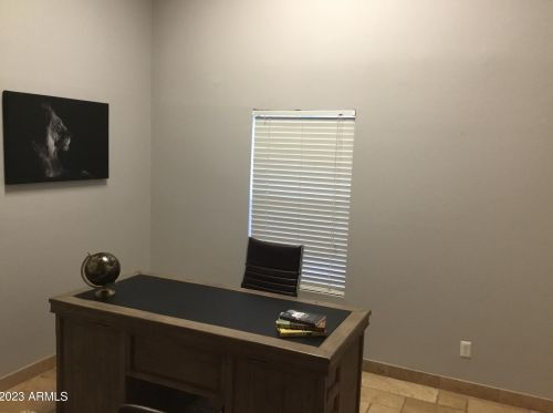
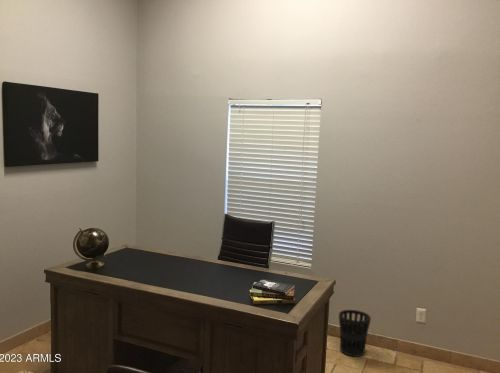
+ wastebasket [338,309,372,358]
